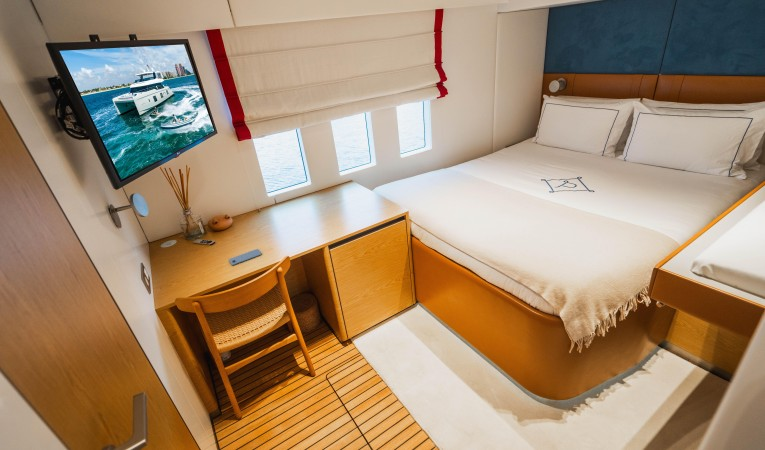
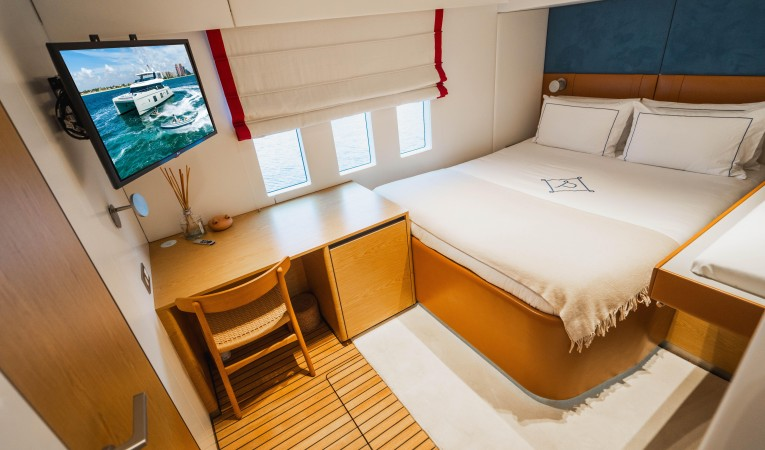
- smartphone [228,248,262,266]
